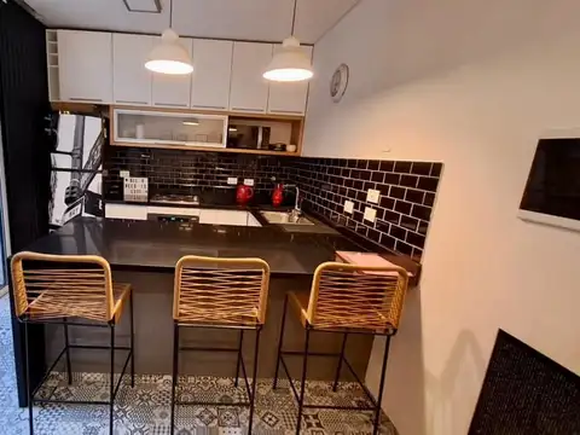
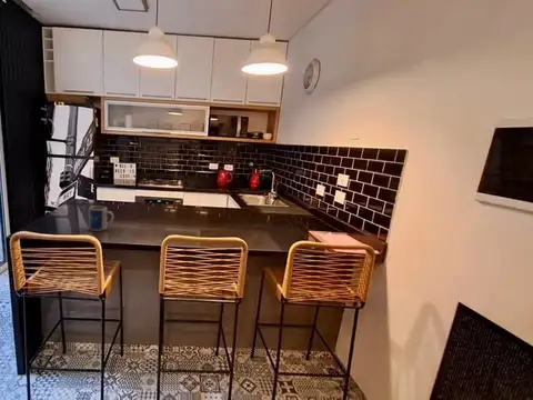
+ mug [88,204,114,232]
